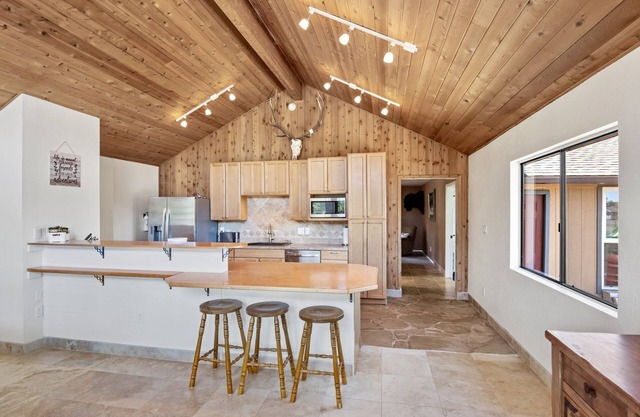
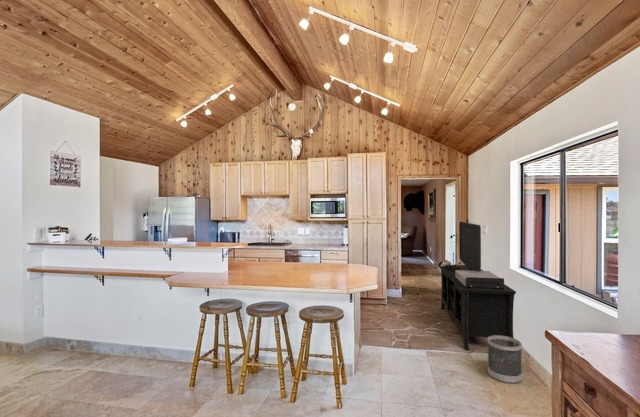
+ wastebasket [487,335,523,385]
+ media console [436,221,517,352]
